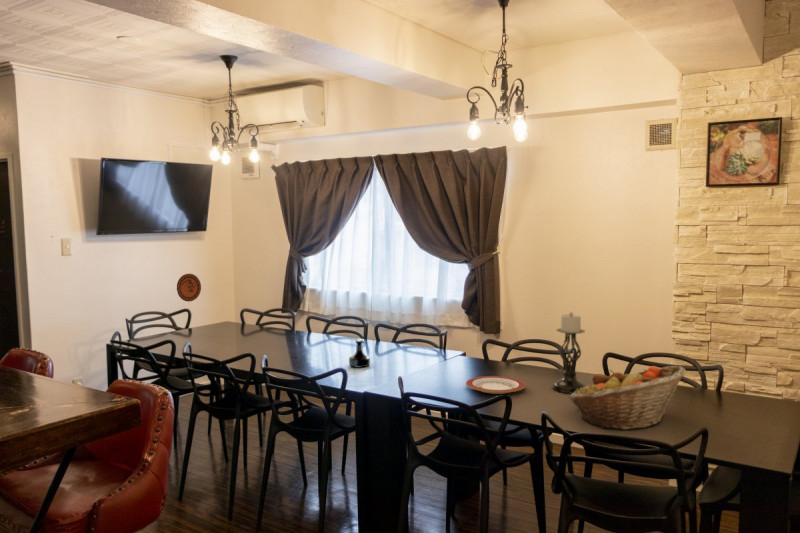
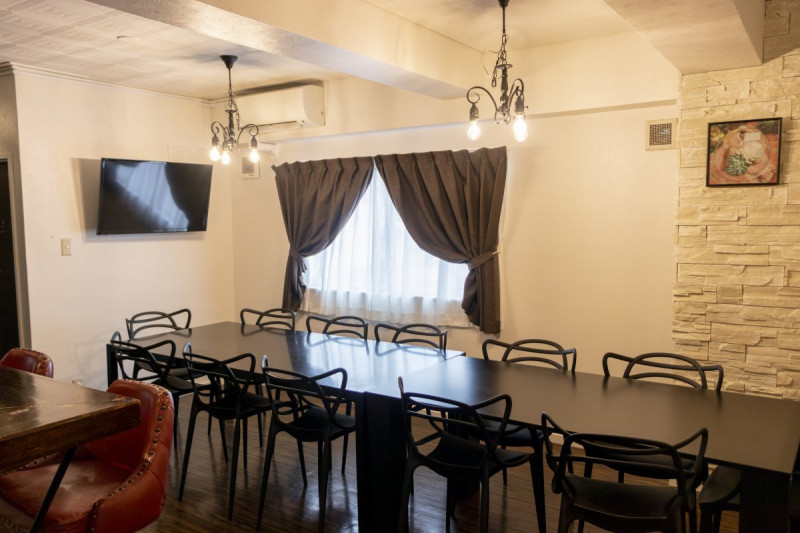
- fruit basket [568,365,687,431]
- plate [465,375,527,395]
- tequila bottle [348,339,371,369]
- candle holder [552,311,587,394]
- decorative plate [176,273,202,303]
